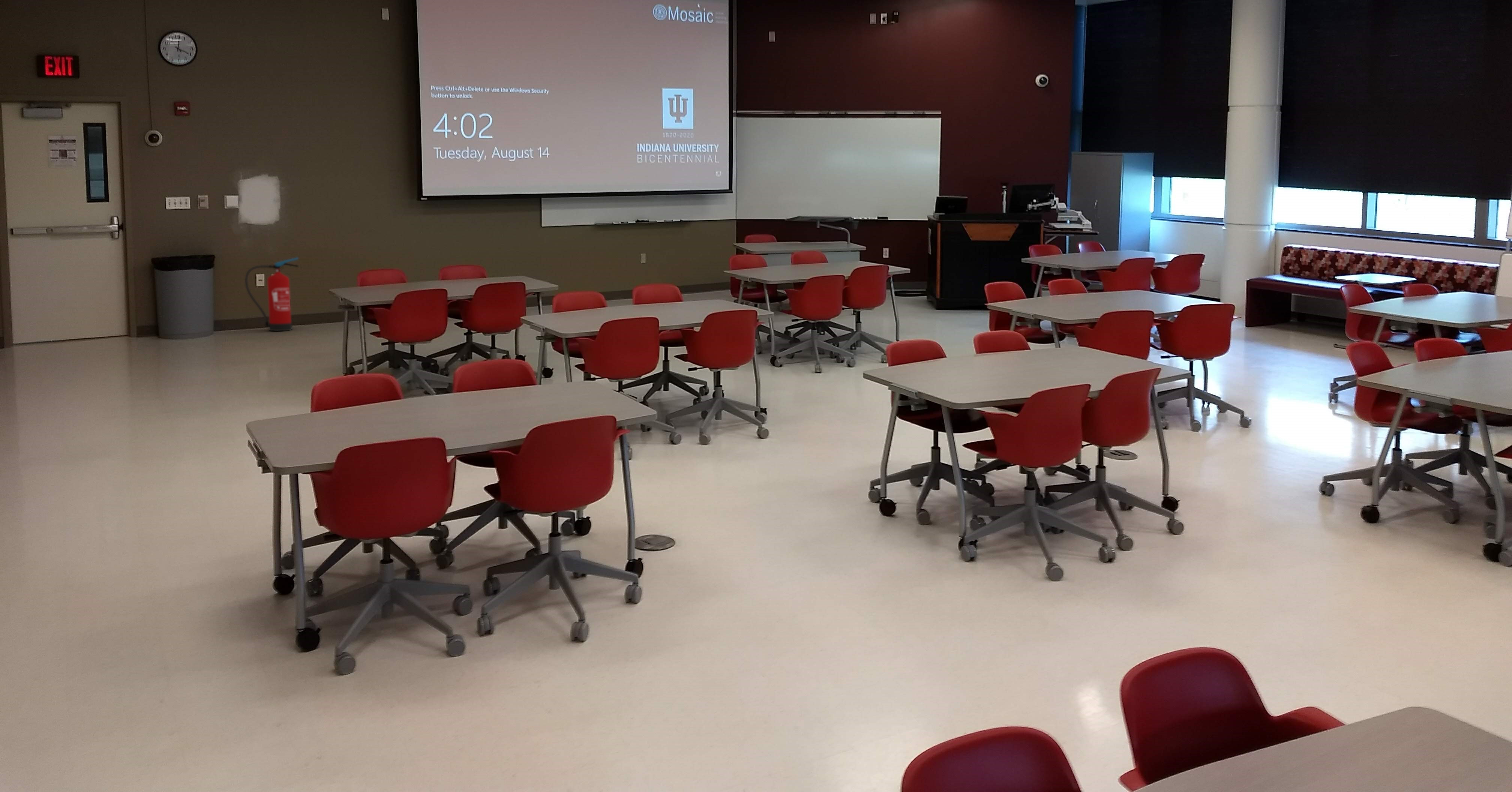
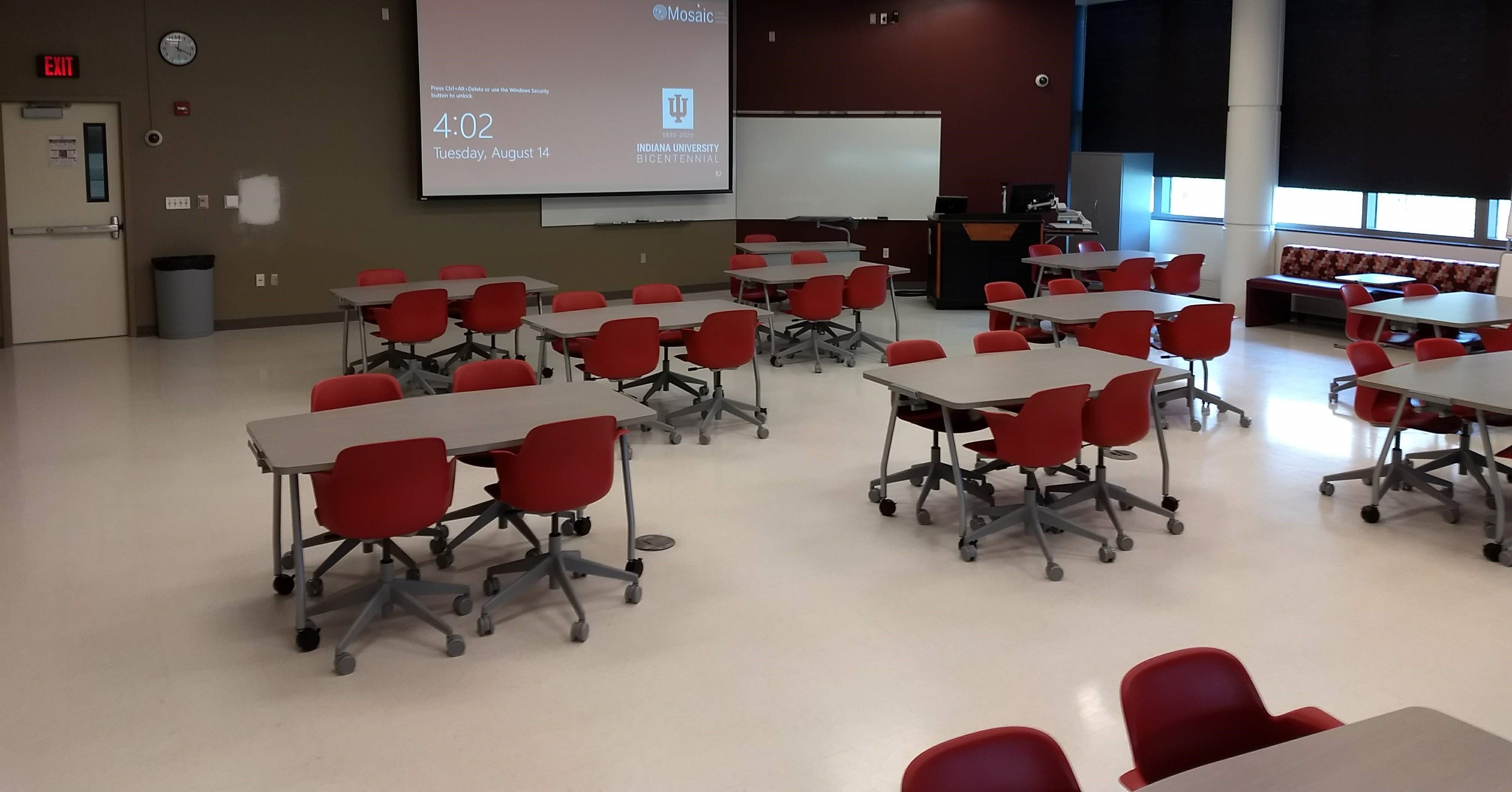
- fire extinguisher [245,257,299,331]
